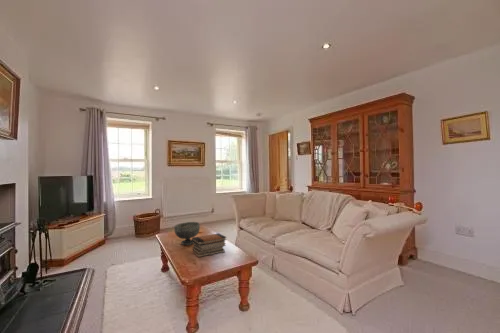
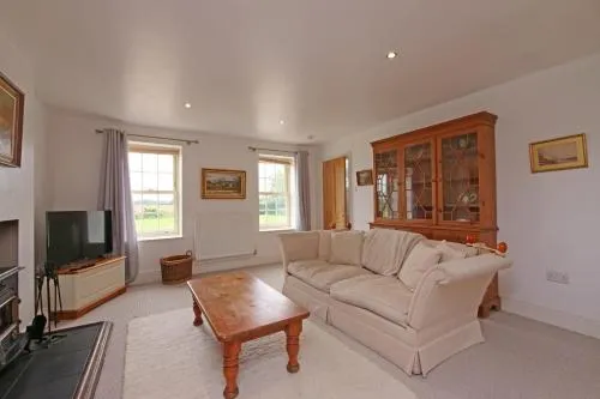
- book stack [191,232,228,258]
- decorative bowl [173,221,201,246]
